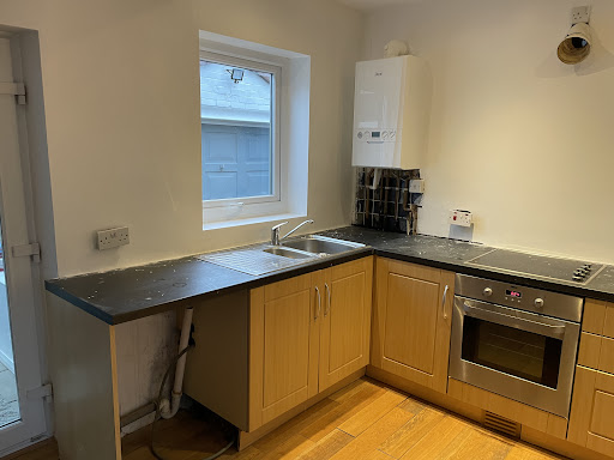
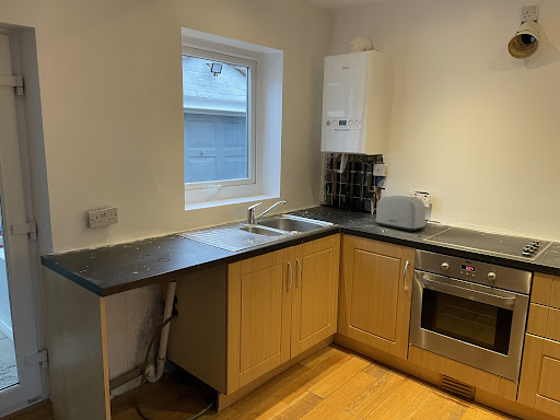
+ toaster [374,195,427,233]
